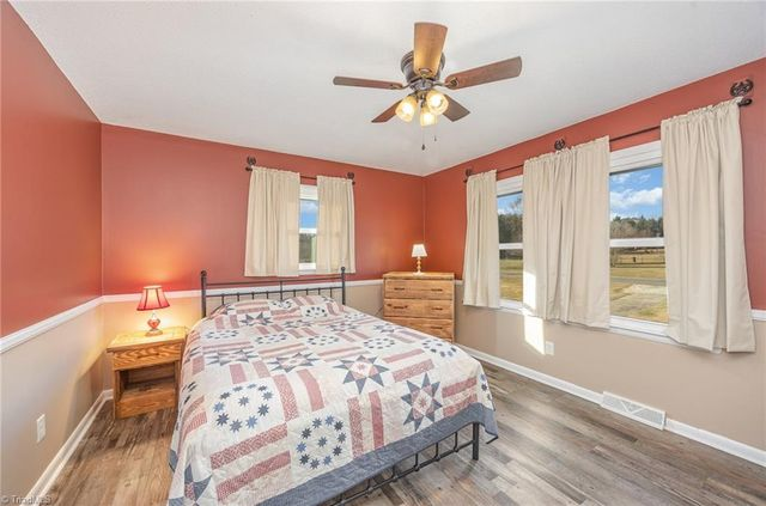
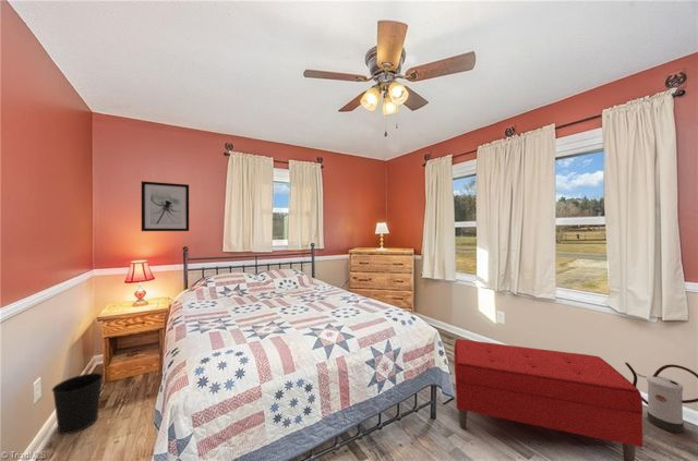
+ wastebasket [51,372,104,436]
+ wall art [141,180,190,232]
+ watering can [624,362,698,434]
+ bench [453,338,643,461]
